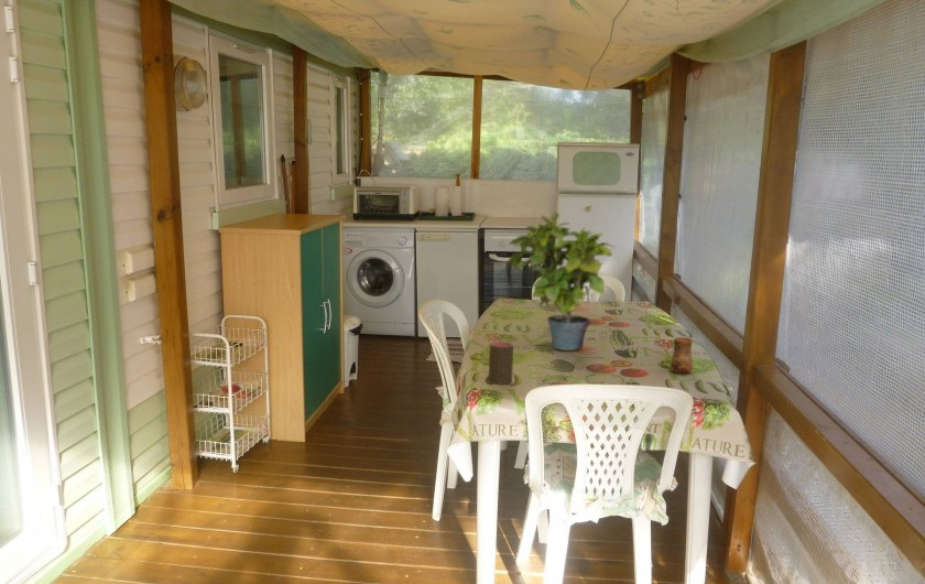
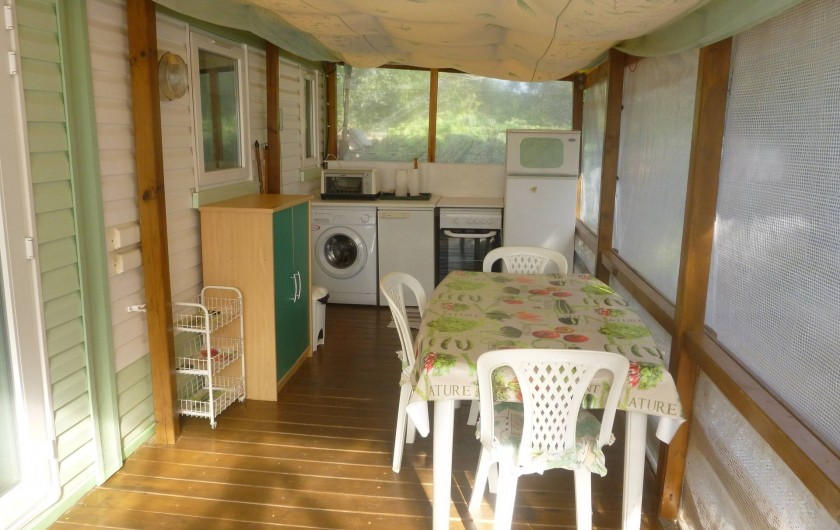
- potted plant [505,212,618,352]
- cup [488,340,514,386]
- cup [668,336,694,375]
